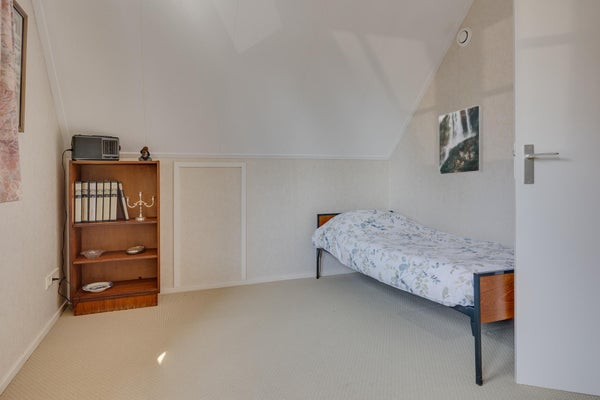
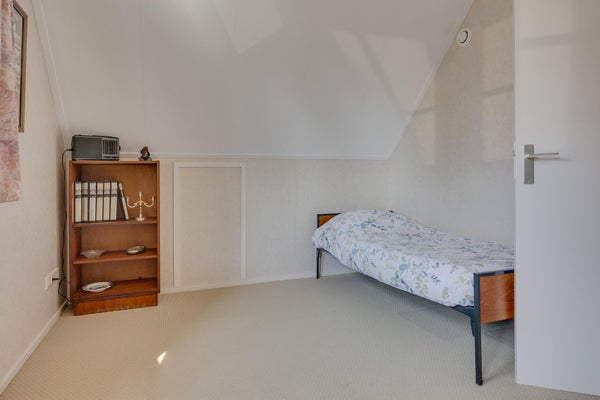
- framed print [438,104,483,176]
